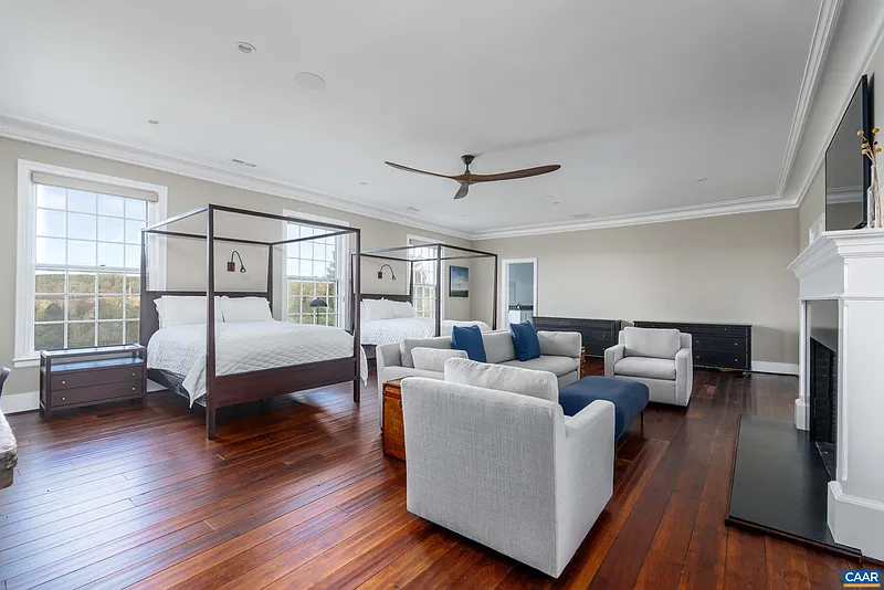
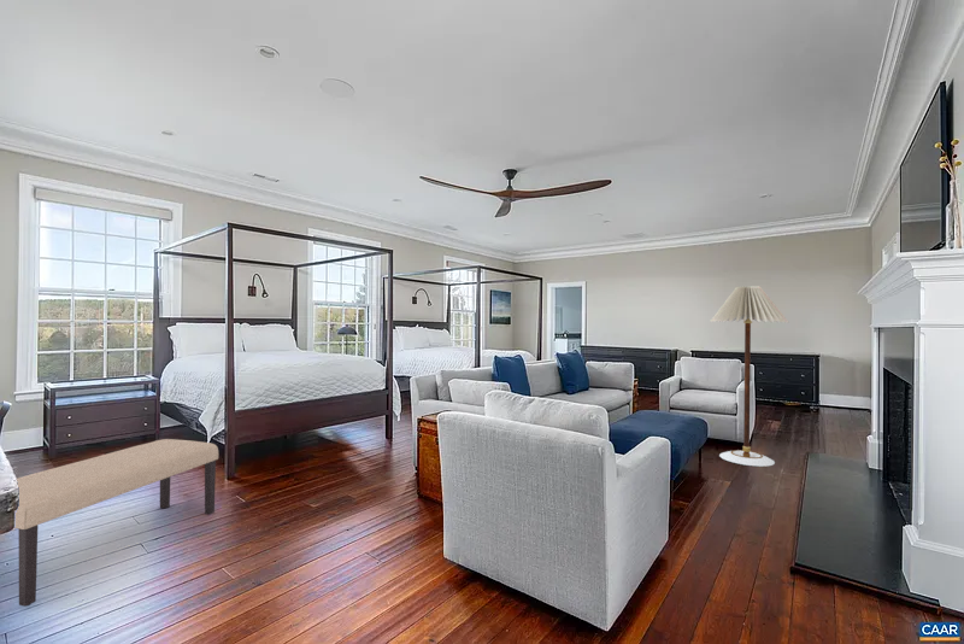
+ floor lamp [709,285,789,468]
+ bench [13,438,219,608]
